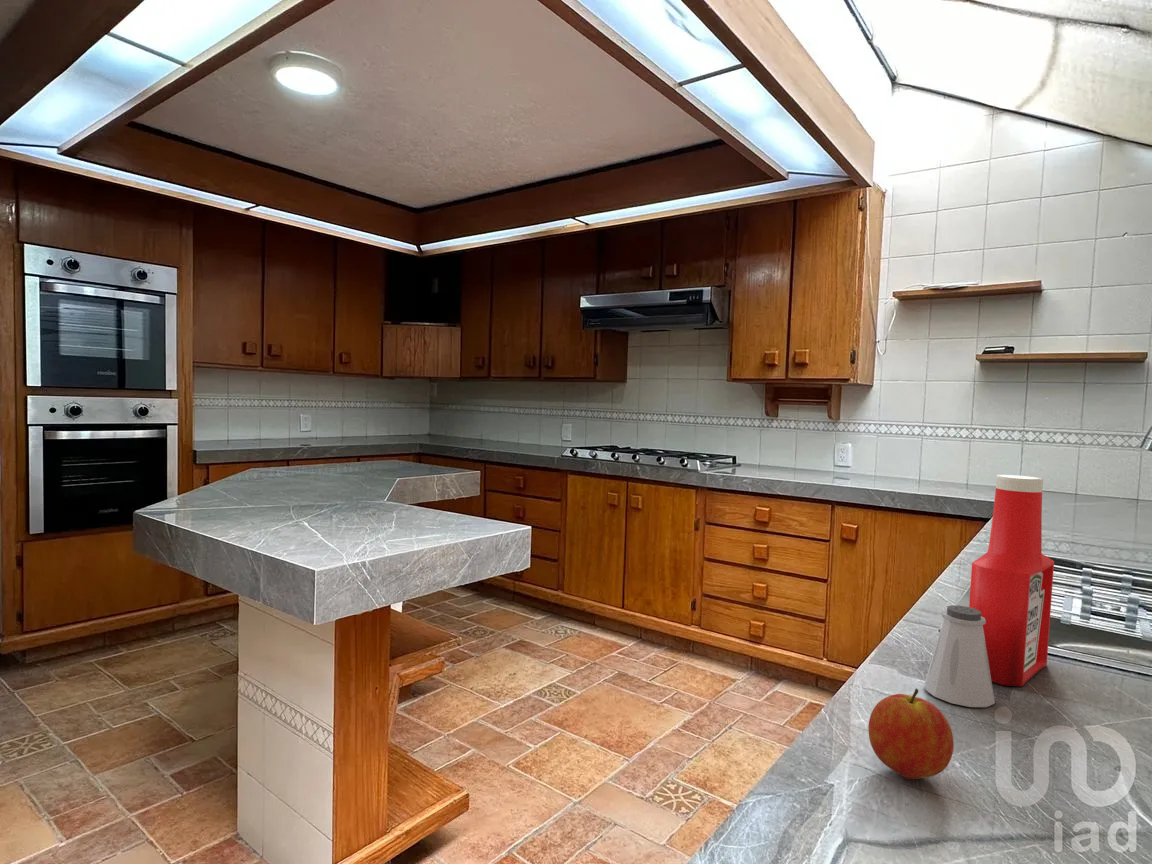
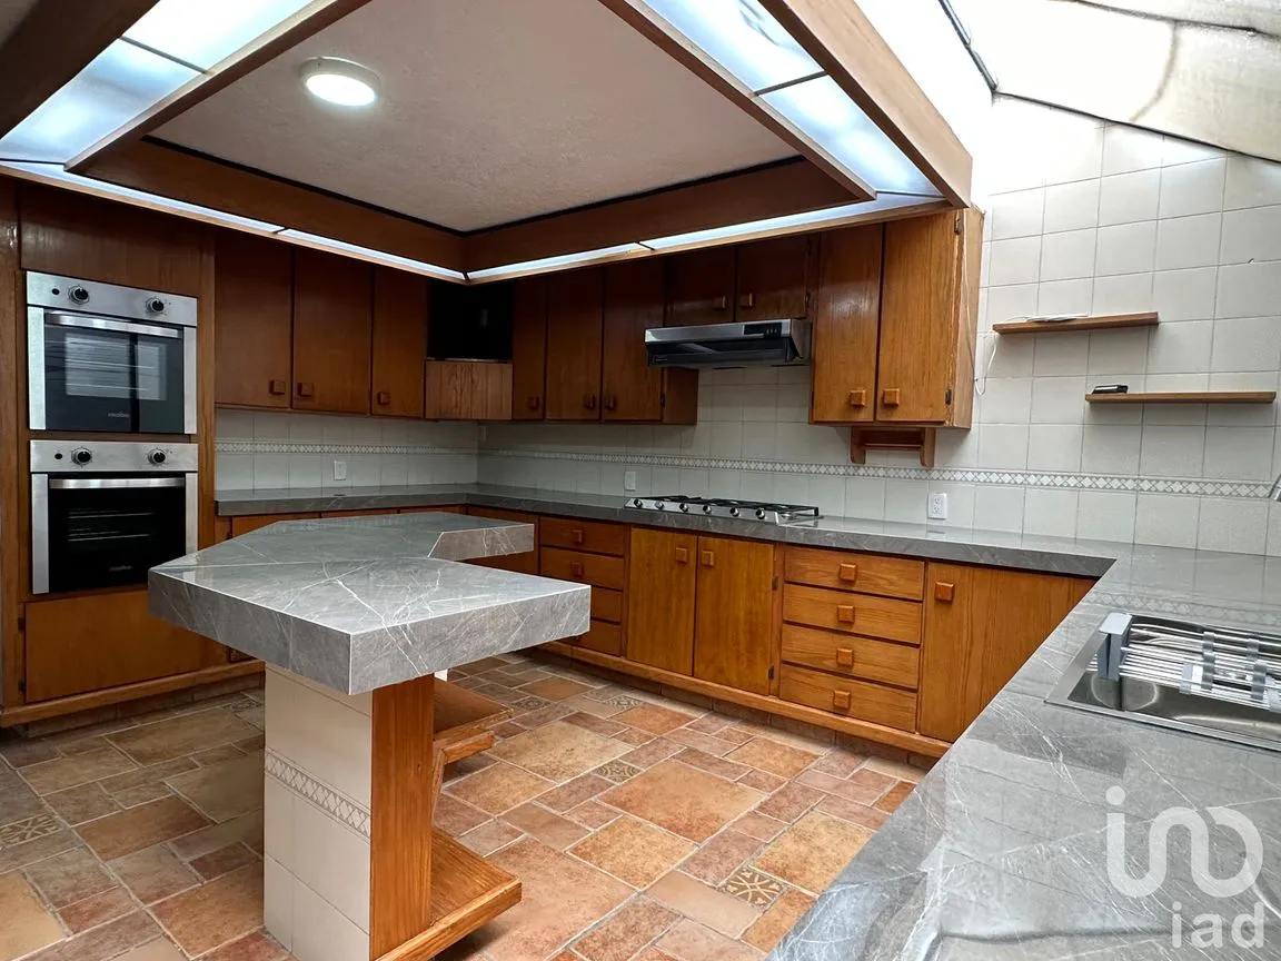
- fruit [867,687,954,780]
- soap bottle [968,474,1055,687]
- saltshaker [923,604,996,708]
